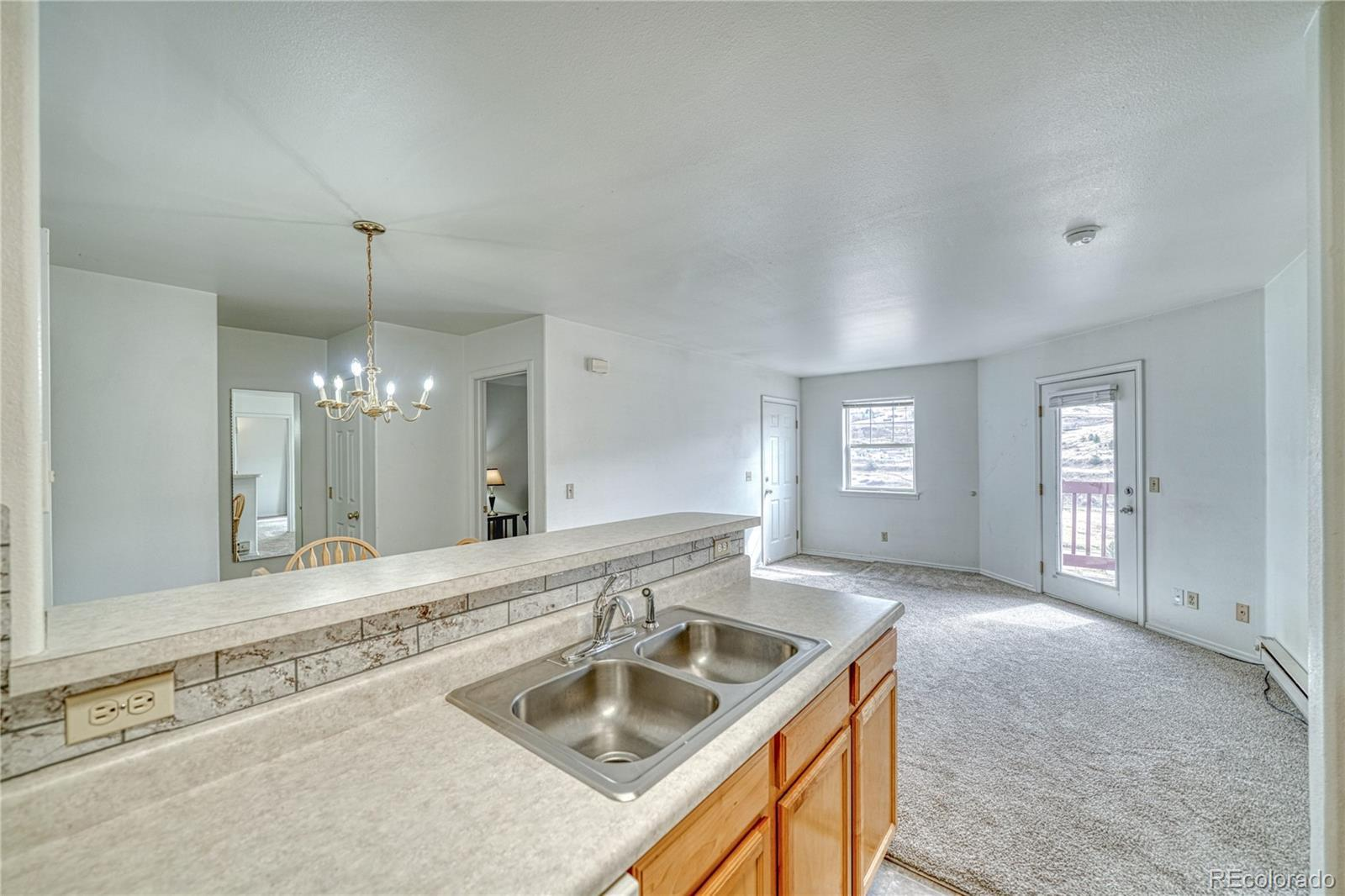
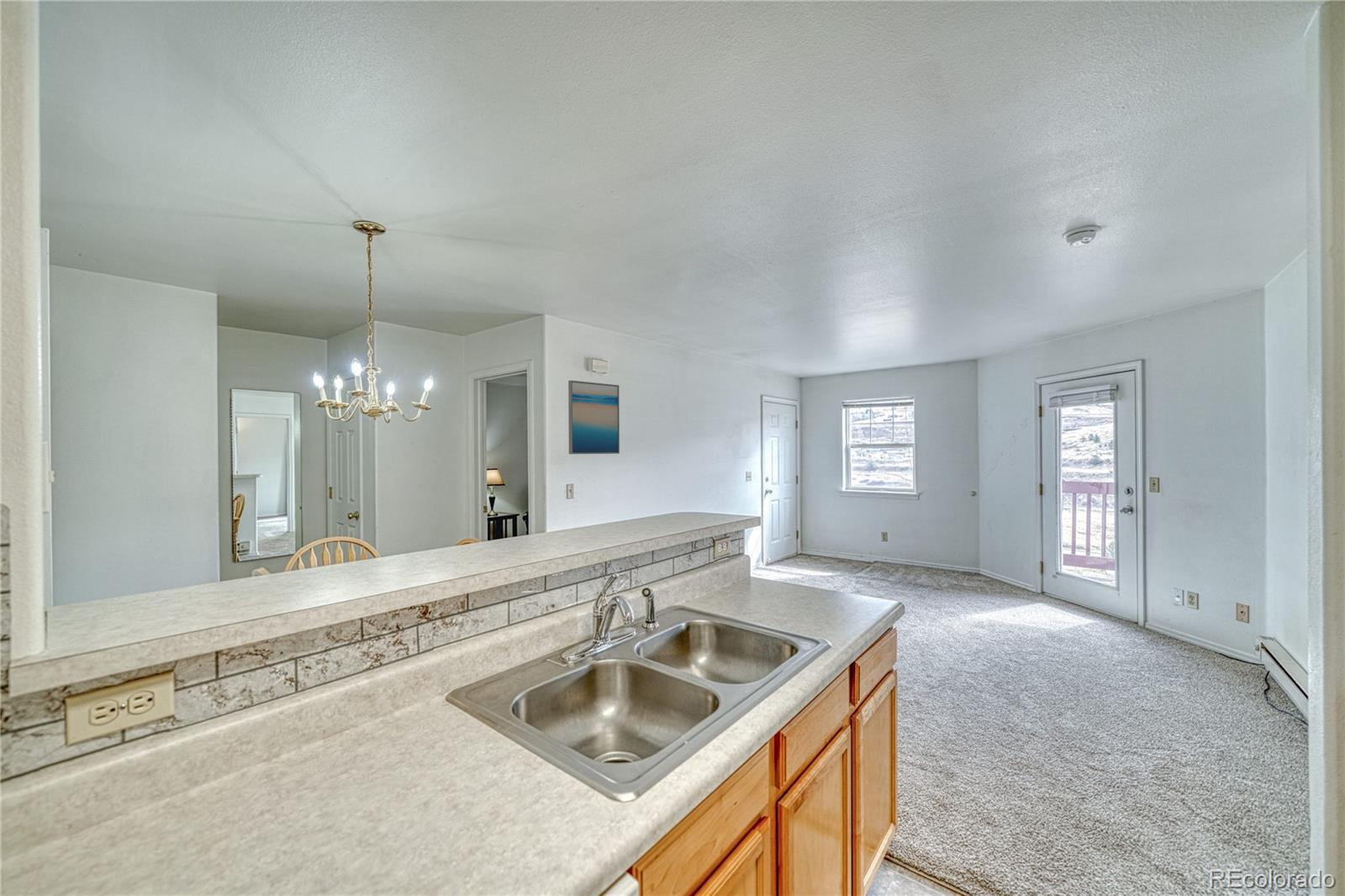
+ wall art [567,380,620,455]
